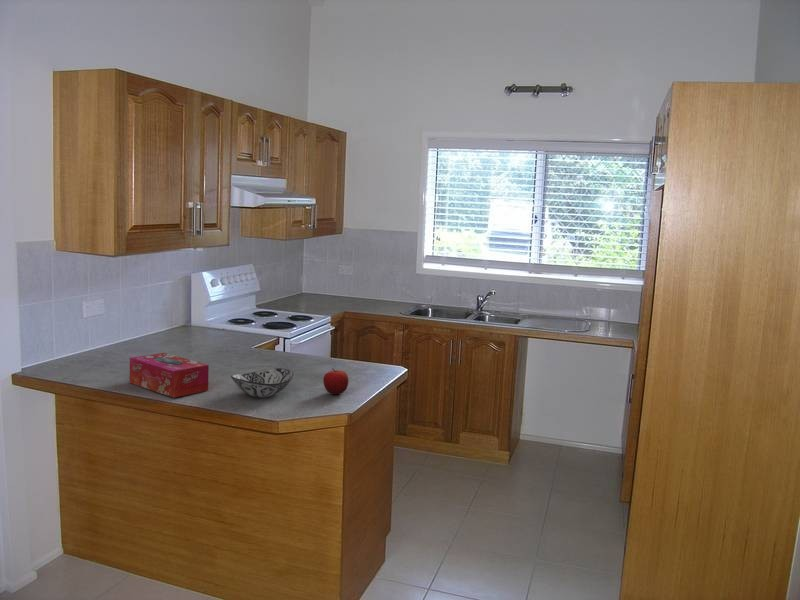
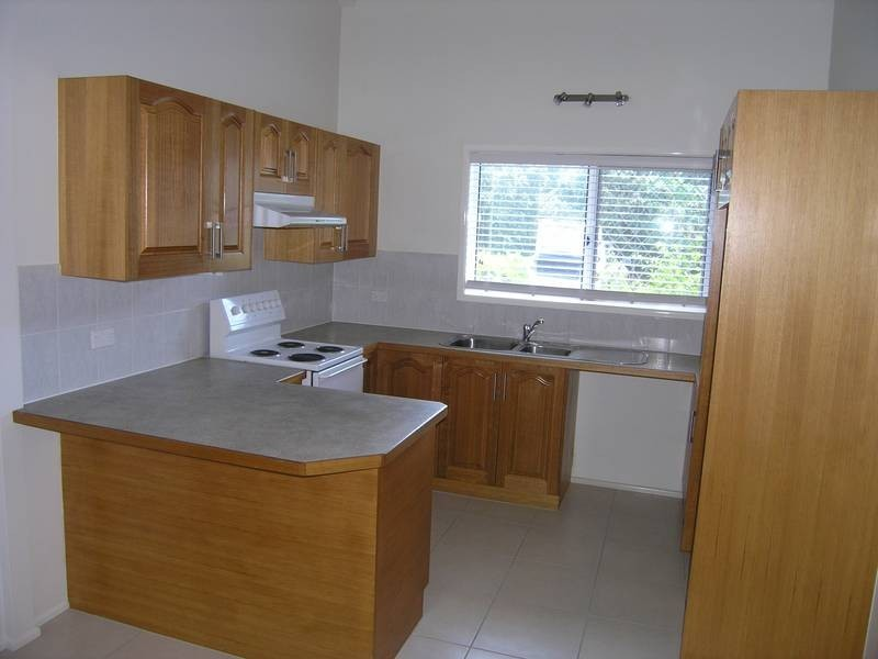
- tissue box [129,352,210,398]
- decorative bowl [230,367,295,399]
- fruit [322,367,350,395]
